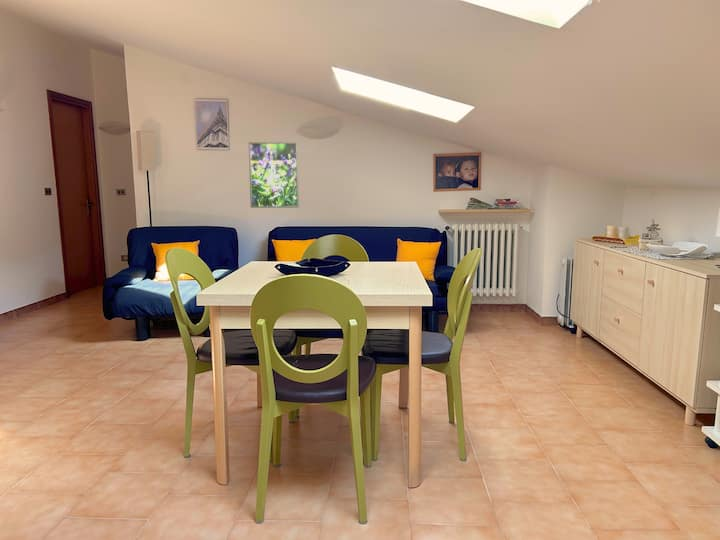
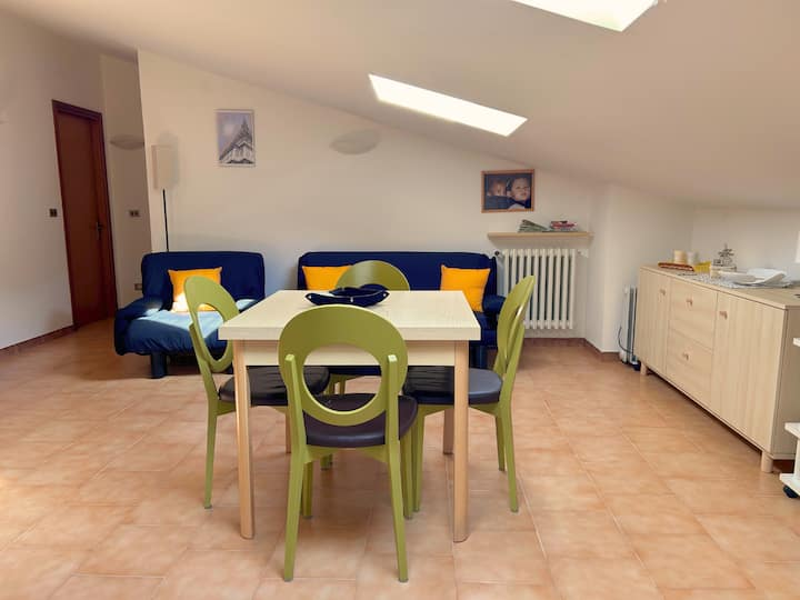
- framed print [248,141,300,209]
